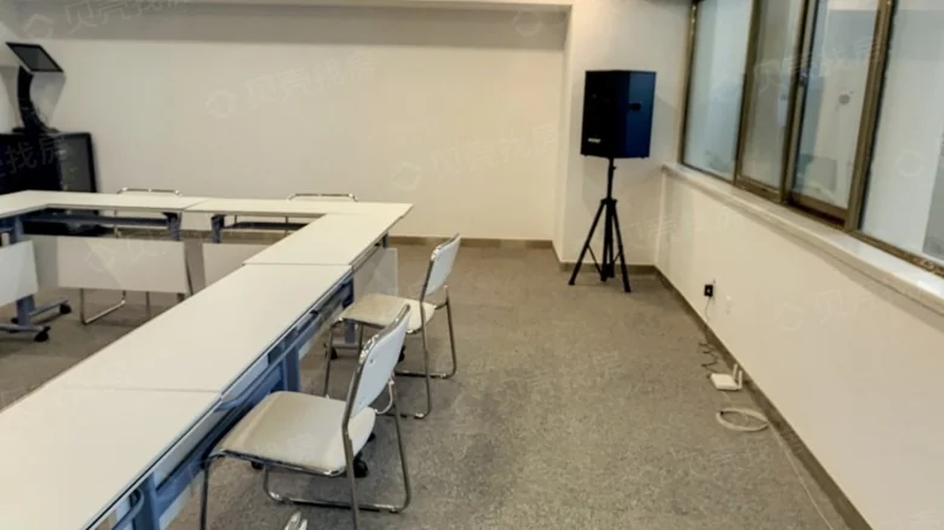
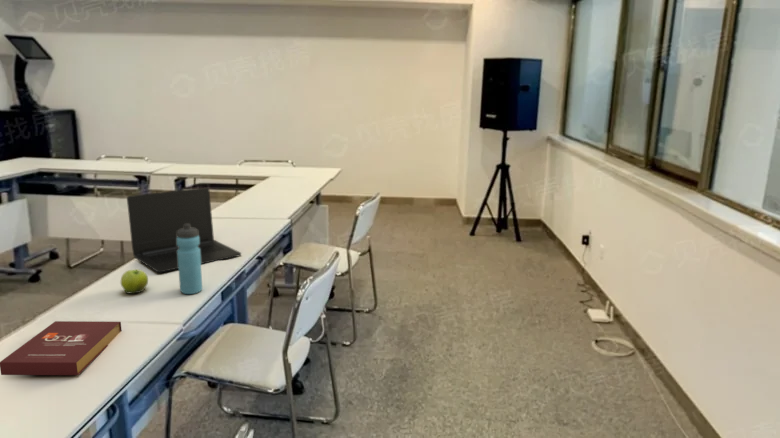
+ water bottle [177,224,203,295]
+ laptop [126,187,242,274]
+ fruit [120,269,149,295]
+ book [0,320,122,376]
